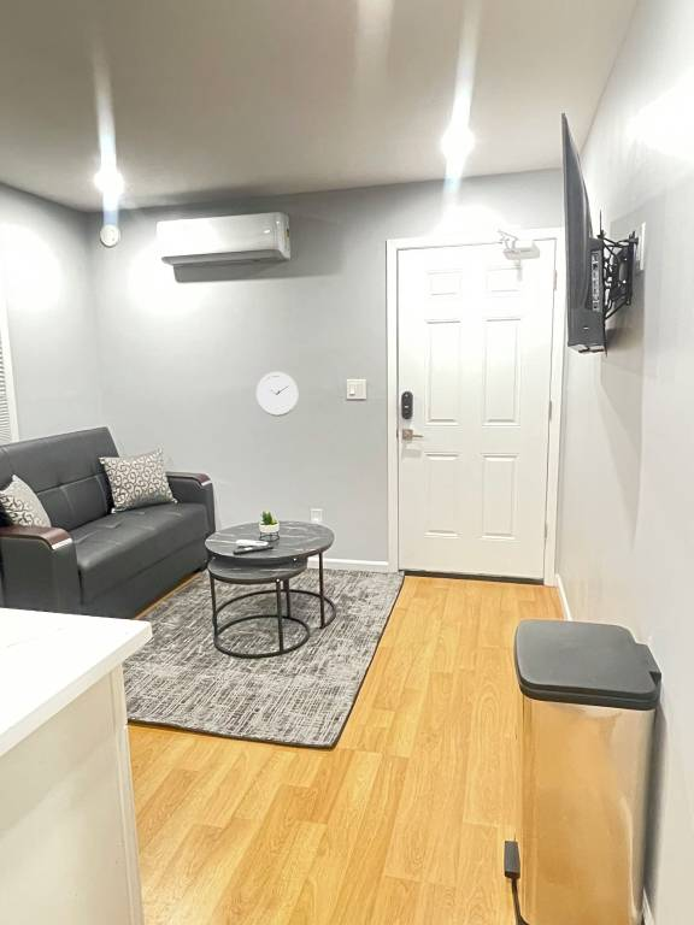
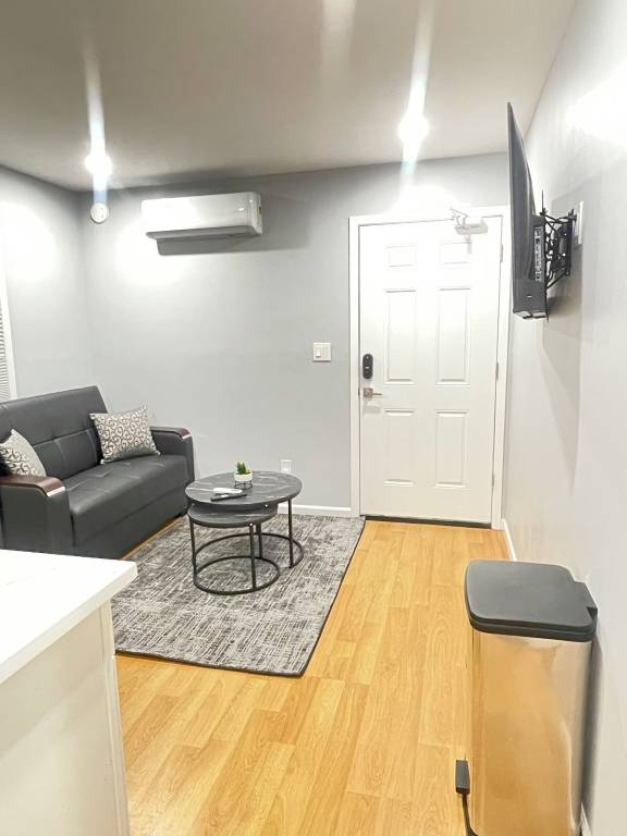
- wall clock [255,371,299,418]
